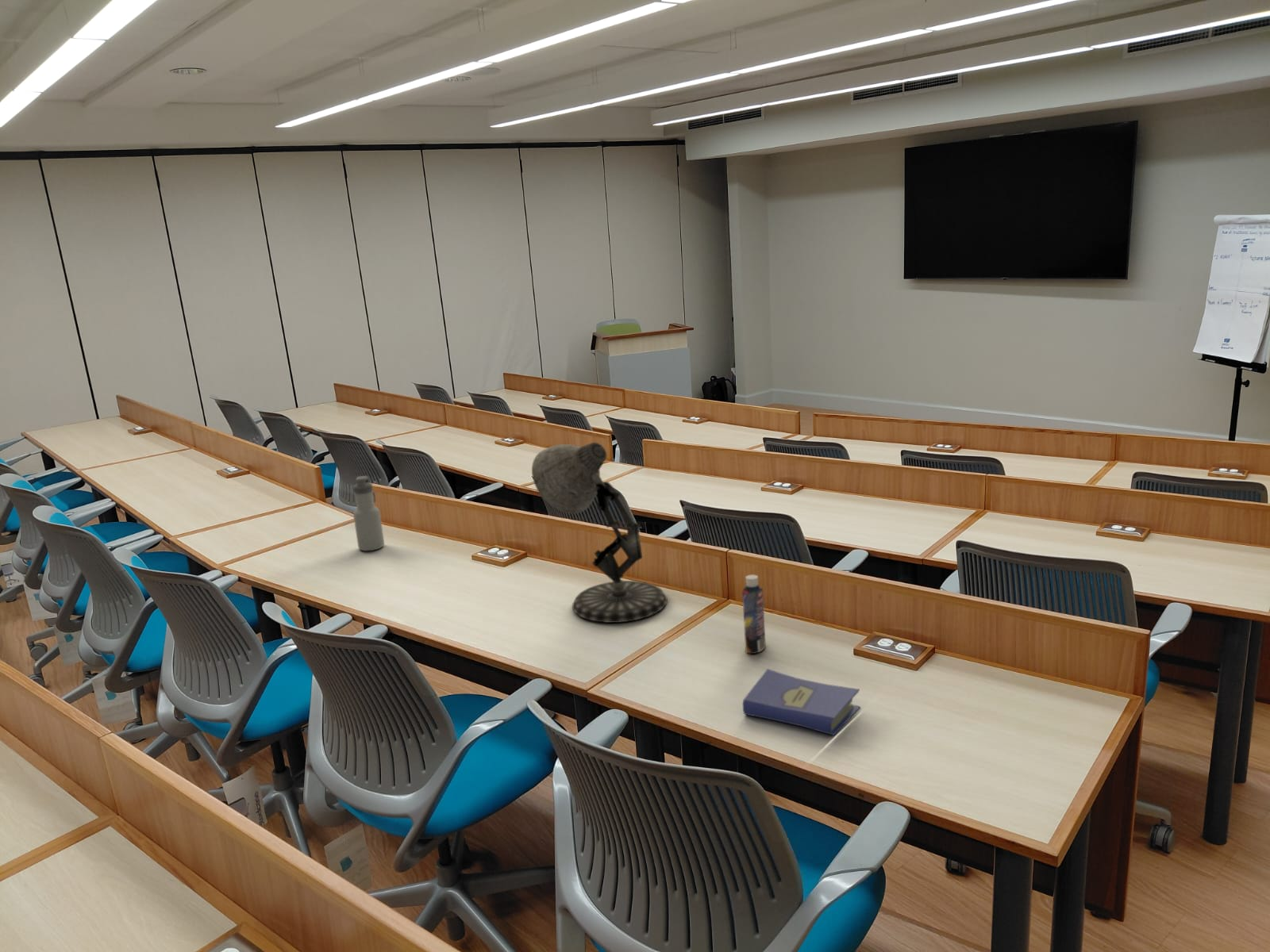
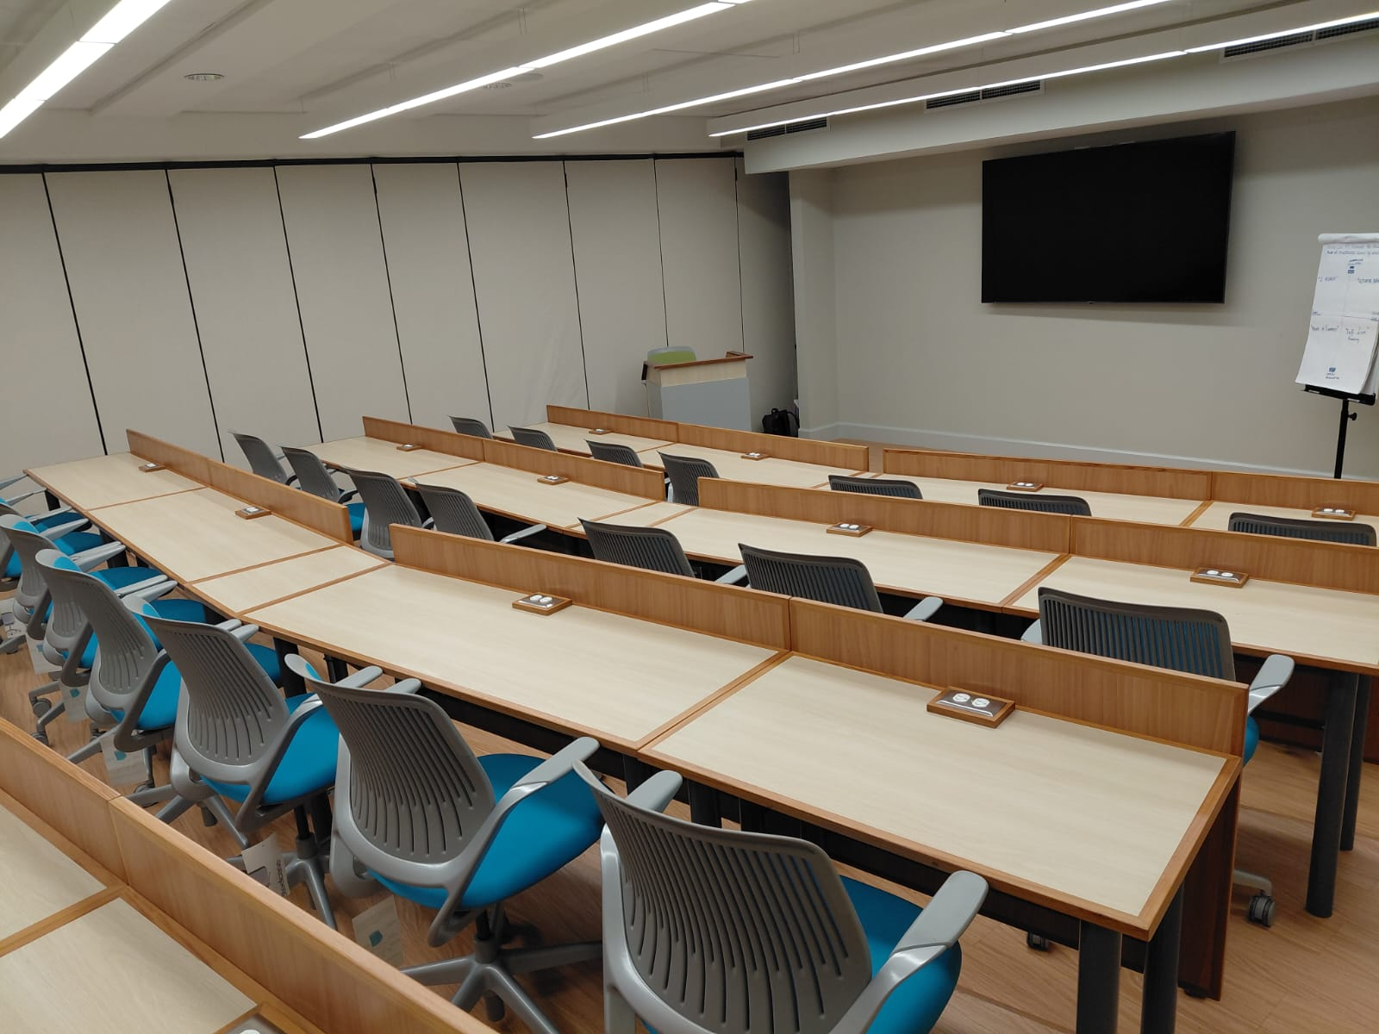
- water bottle [352,475,385,551]
- desk lamp [531,441,668,624]
- bottle [741,574,767,655]
- hardcover book [742,668,861,736]
